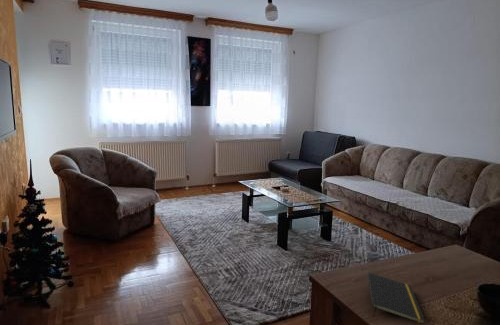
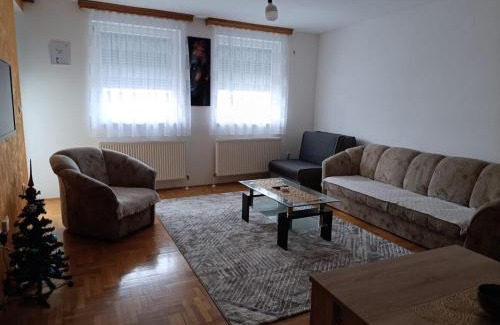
- notepad [366,271,426,325]
